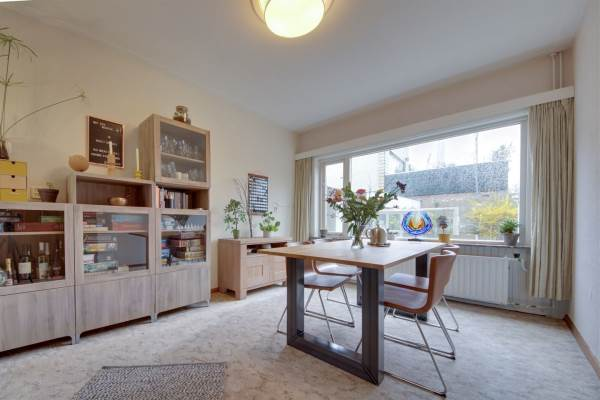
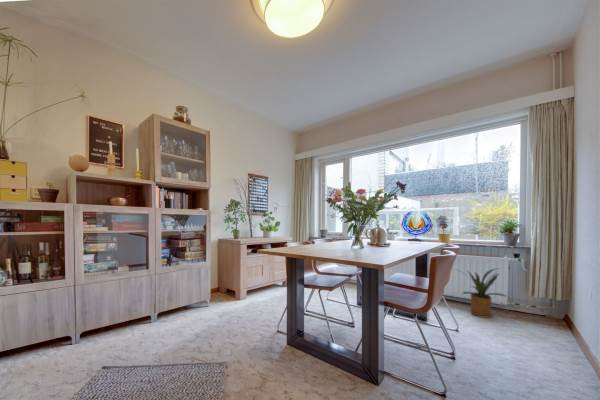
+ house plant [453,267,509,319]
